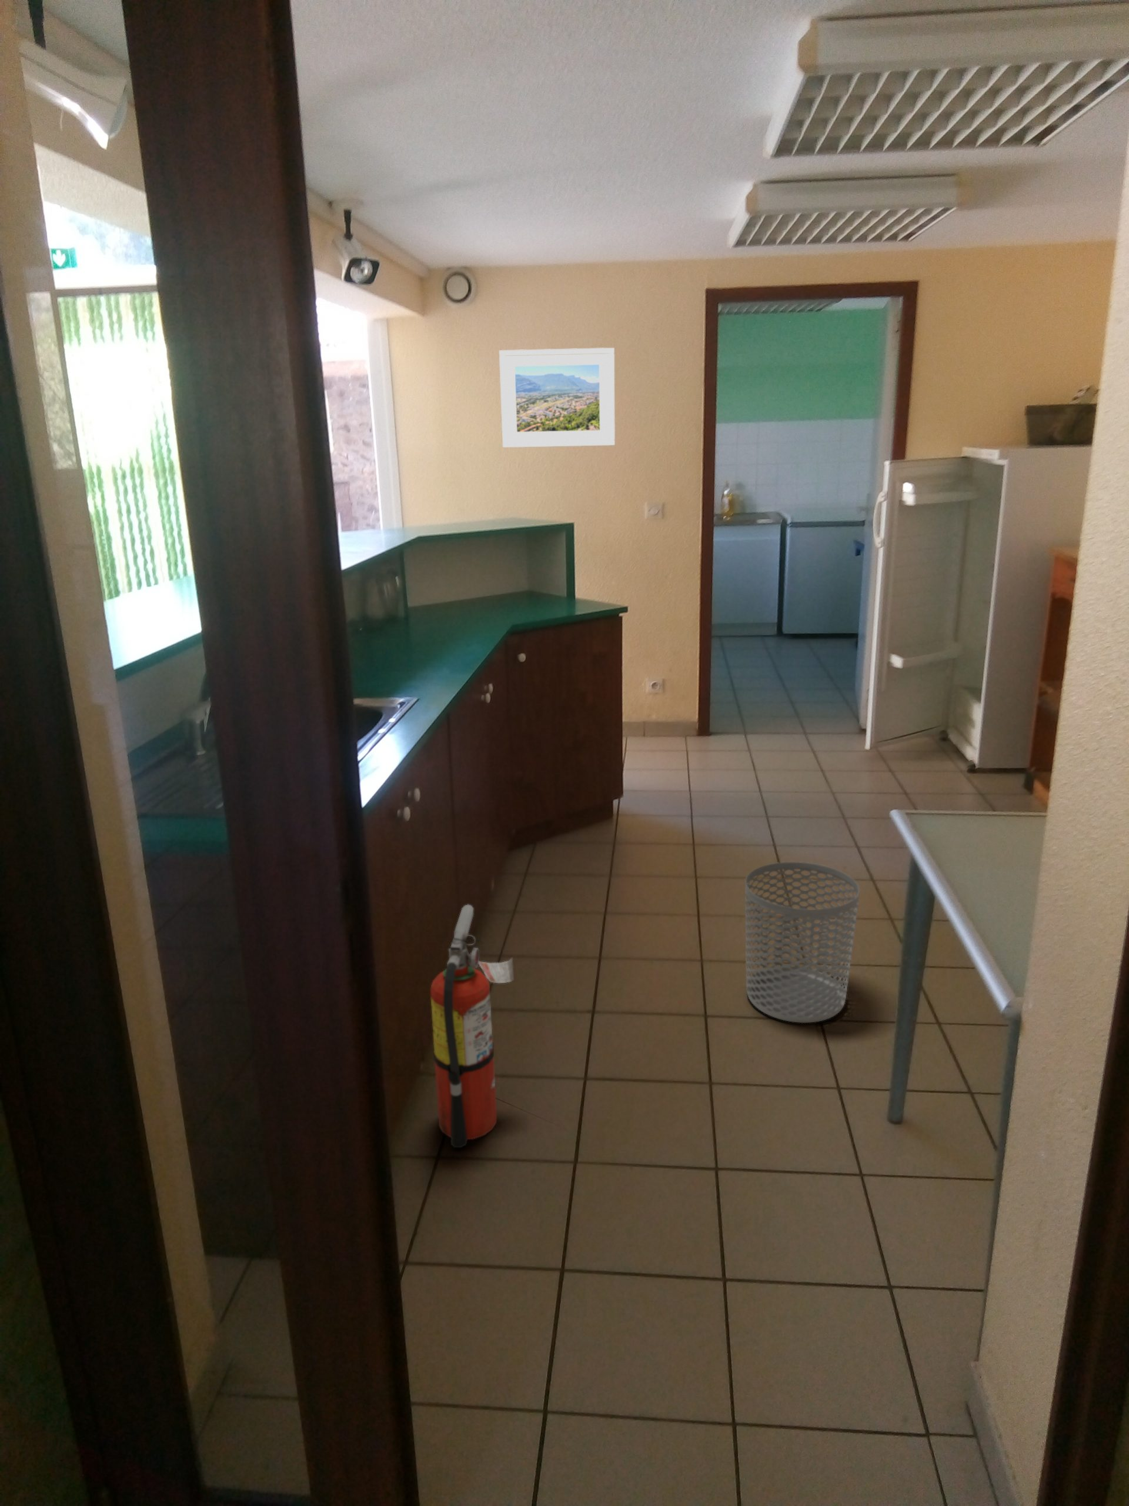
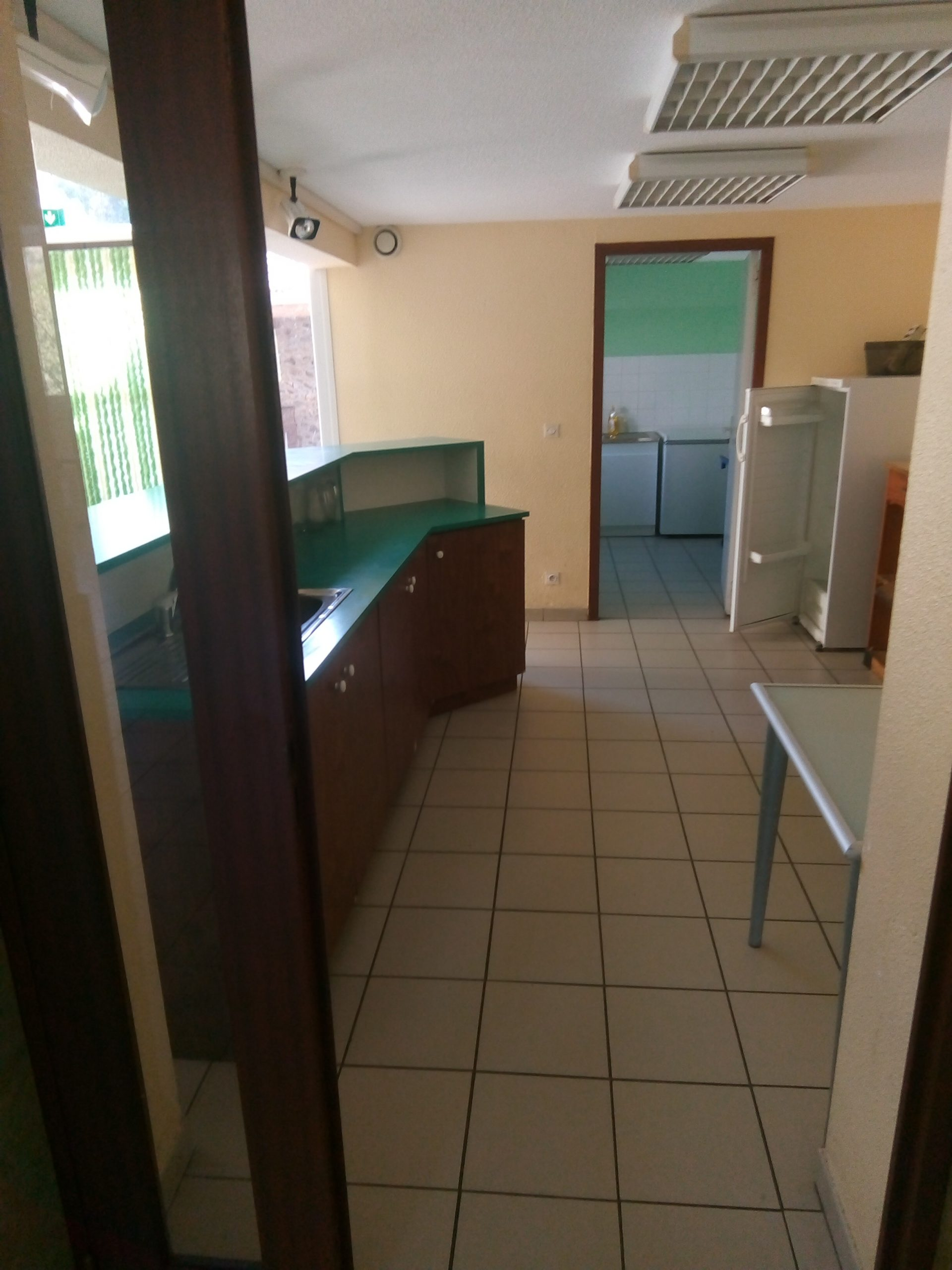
- waste bin [745,861,860,1023]
- fire extinguisher [429,904,515,1148]
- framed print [498,347,615,448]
